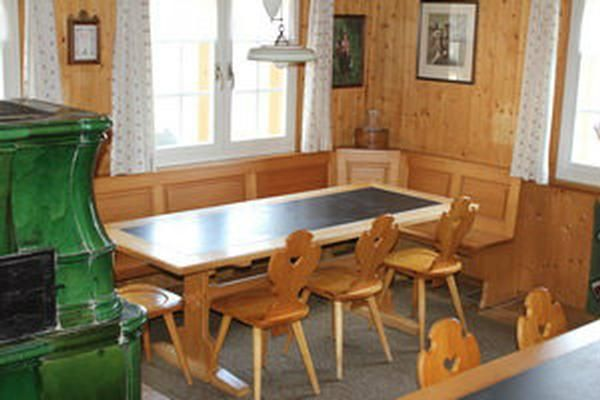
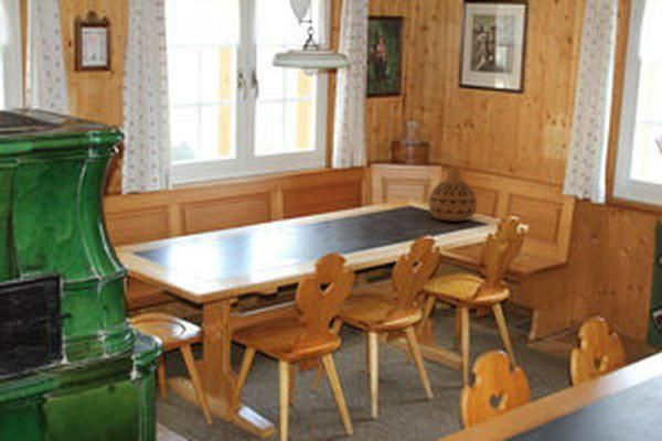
+ vase [427,166,478,223]
